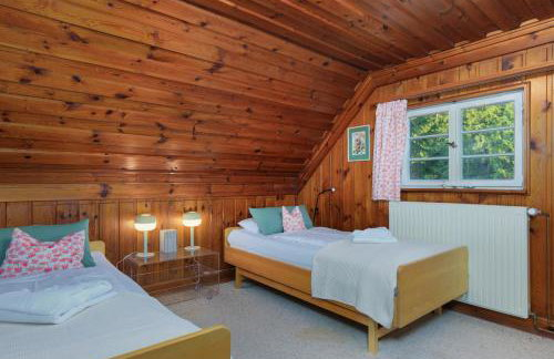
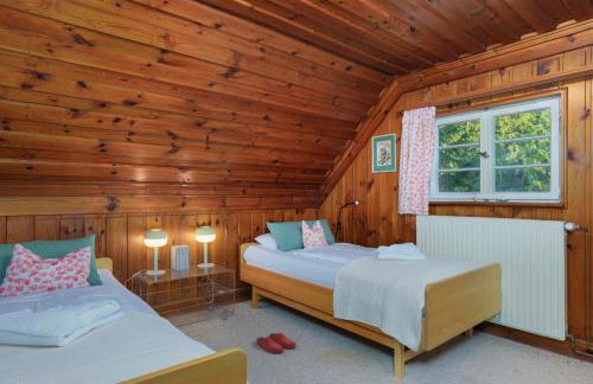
+ slippers [255,331,296,354]
